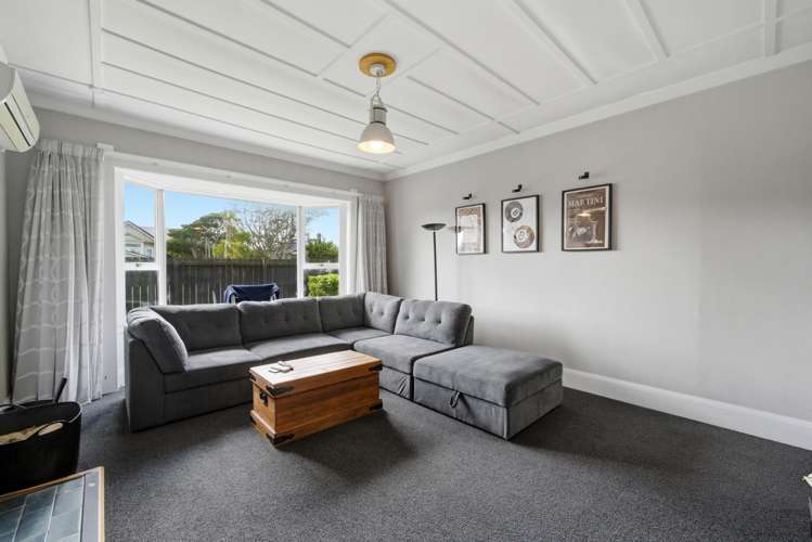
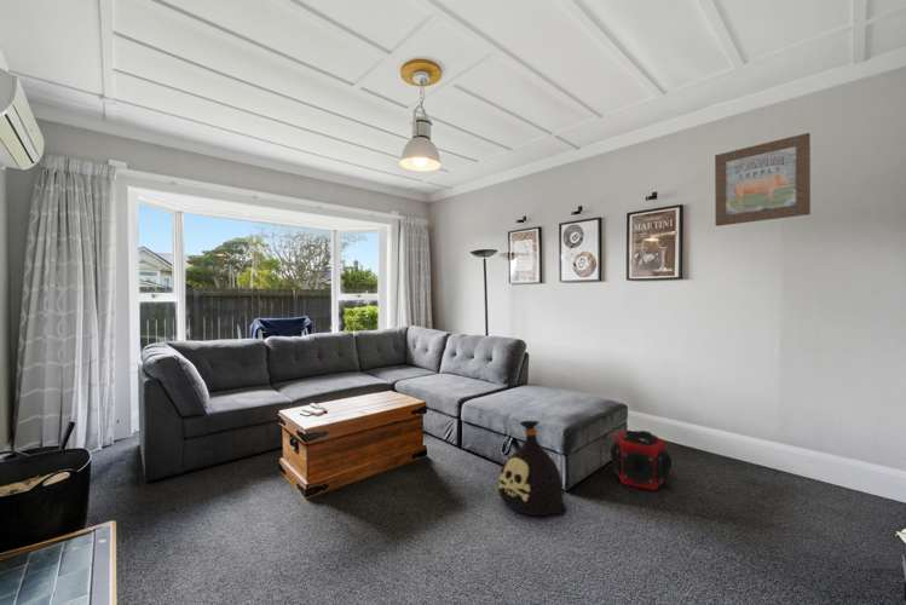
+ wall art [714,132,812,227]
+ speaker [610,430,673,491]
+ bag [496,420,569,517]
